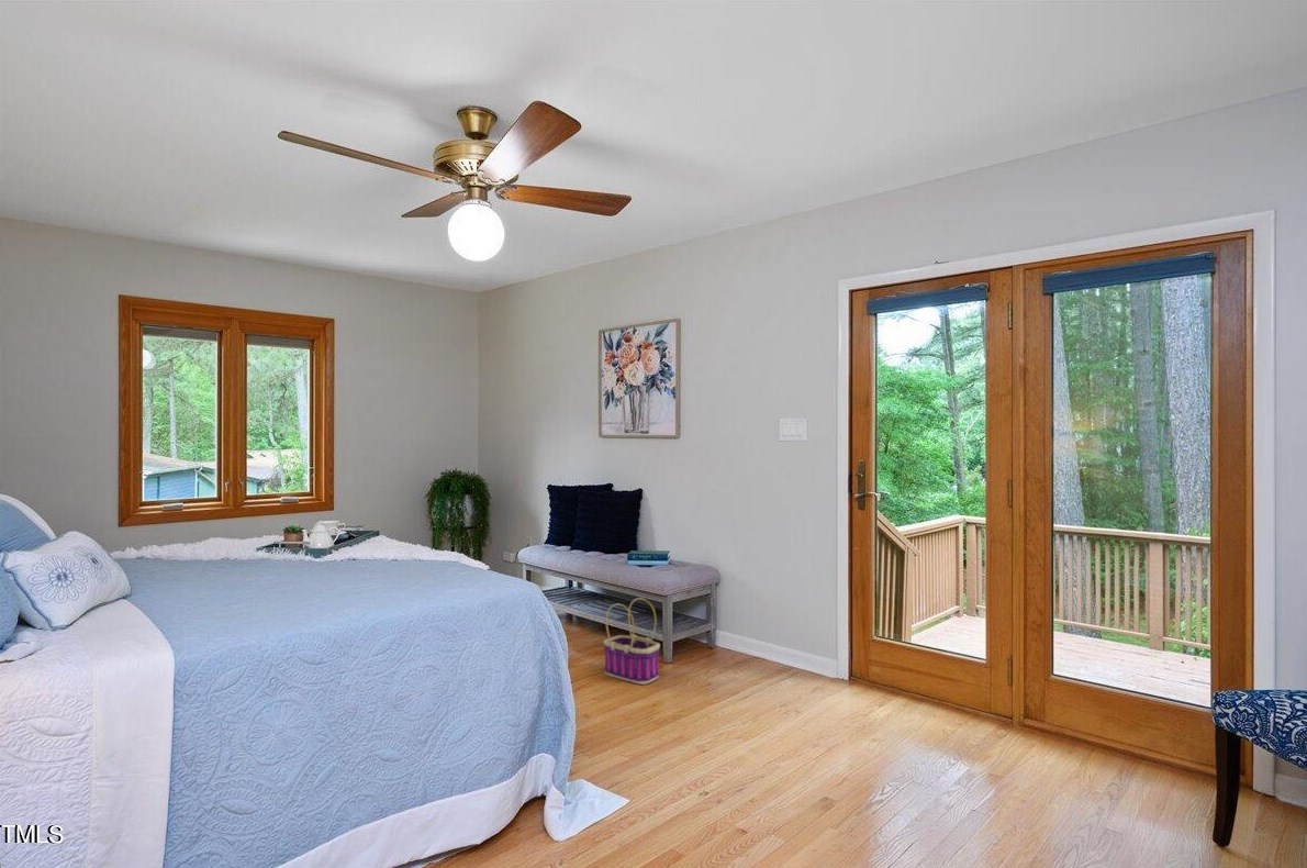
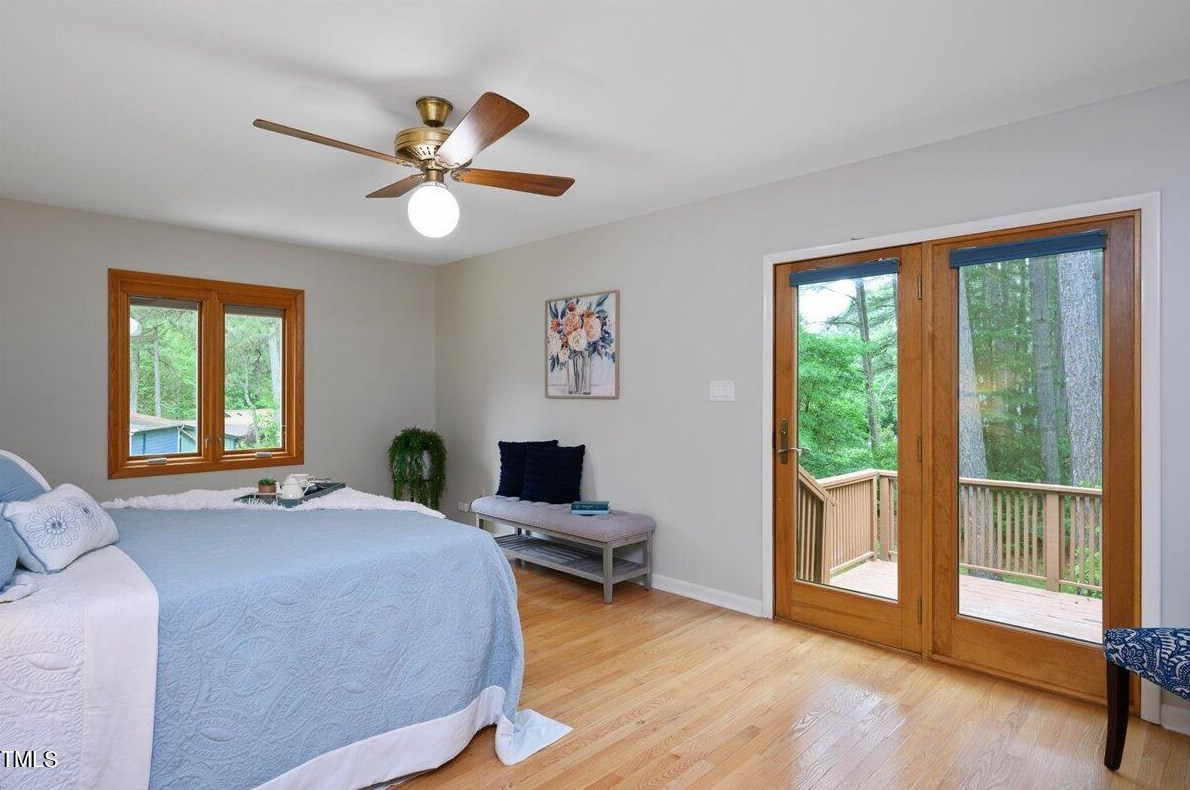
- basket [602,597,661,686]
